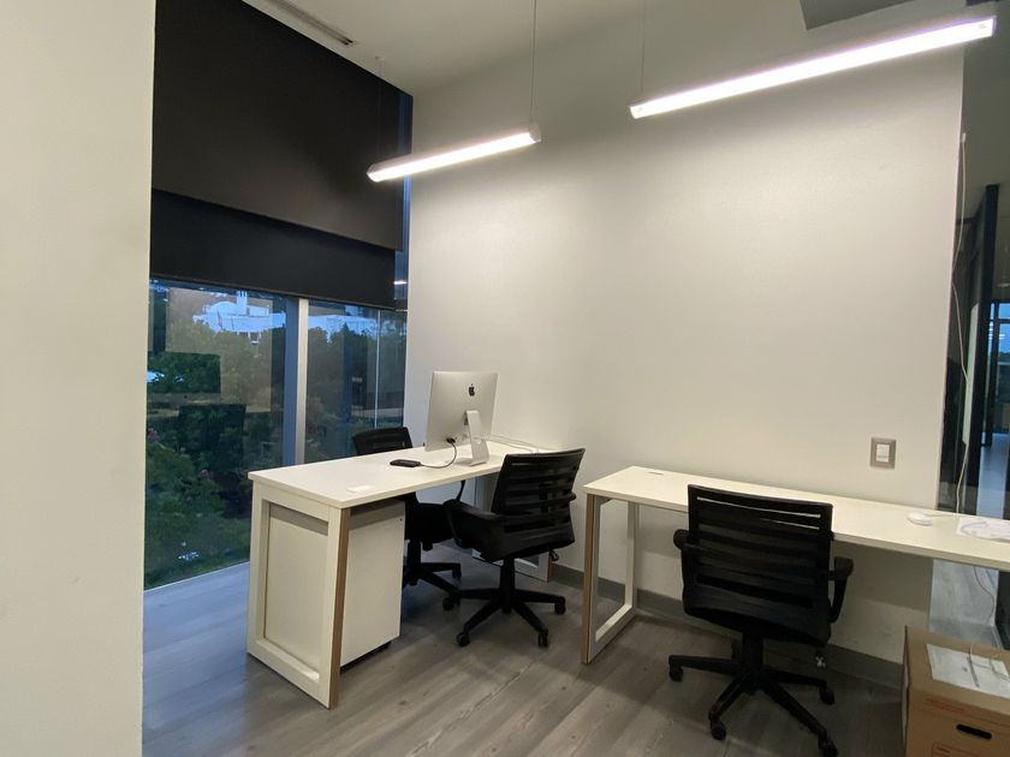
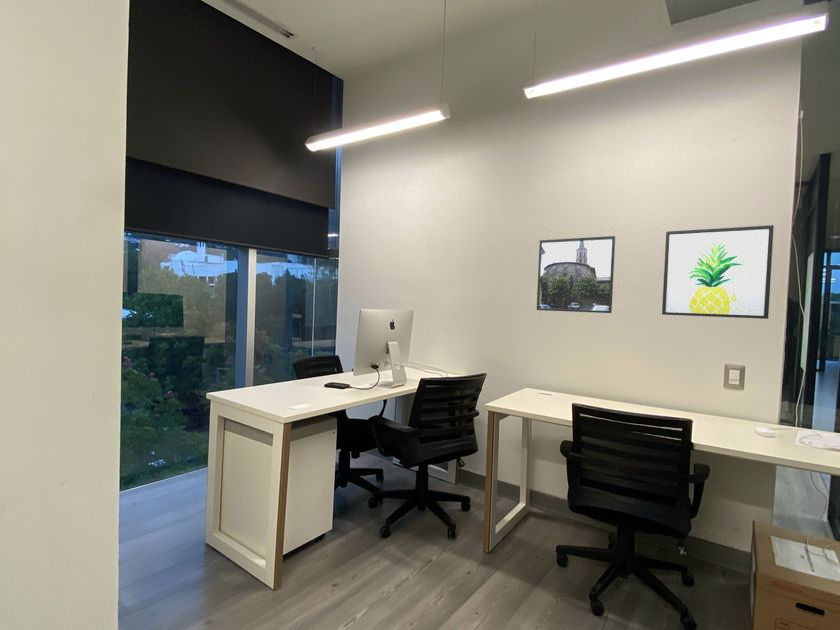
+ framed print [536,235,616,314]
+ wall art [661,224,775,320]
